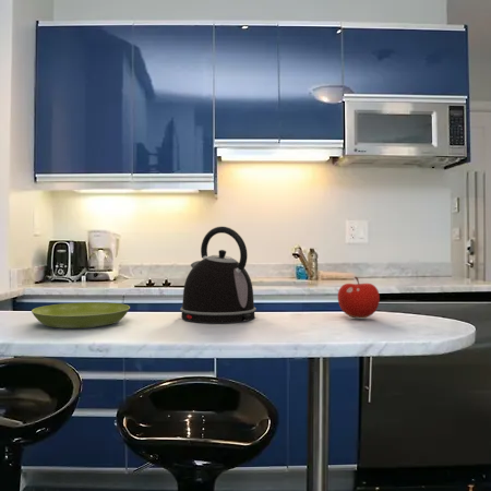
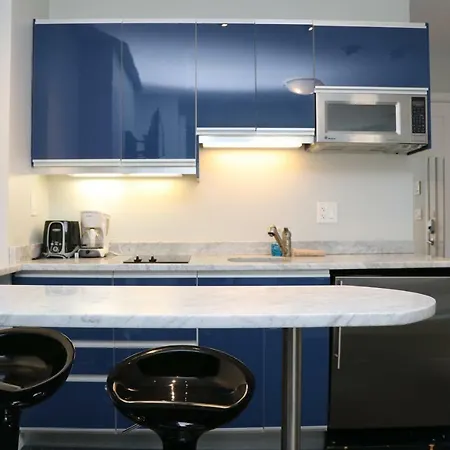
- saucer [31,301,131,330]
- kettle [179,226,258,324]
- fruit [337,276,381,319]
